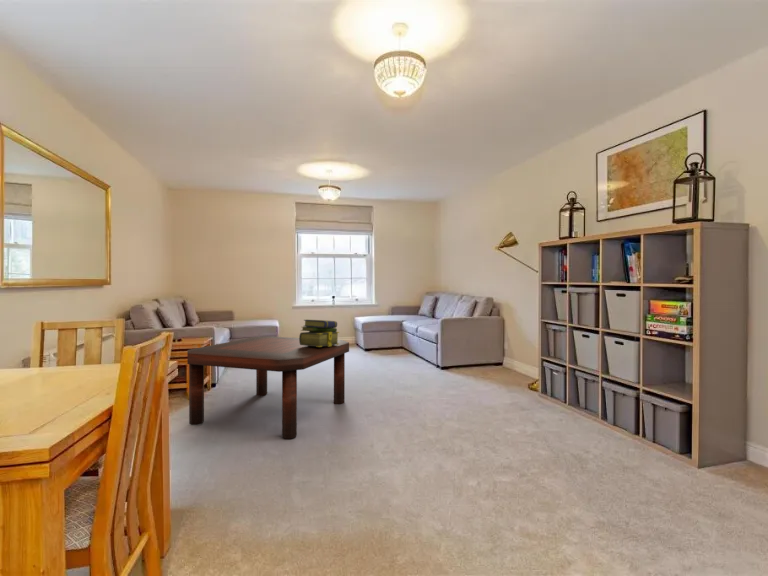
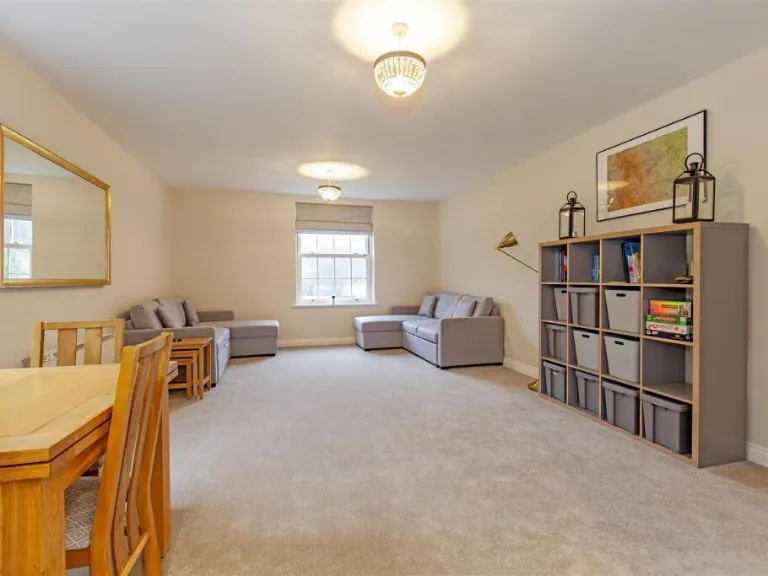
- stack of books [298,319,340,347]
- coffee table [186,336,350,440]
